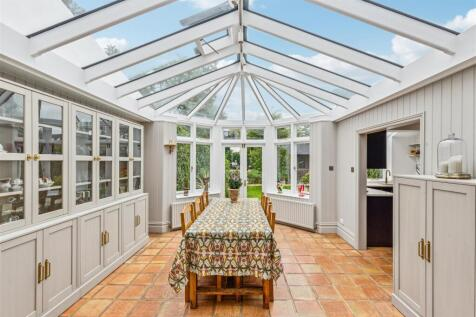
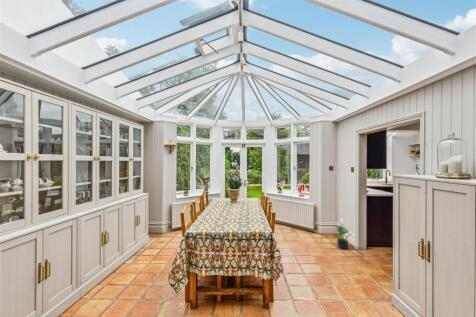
+ potted plant [331,224,354,251]
